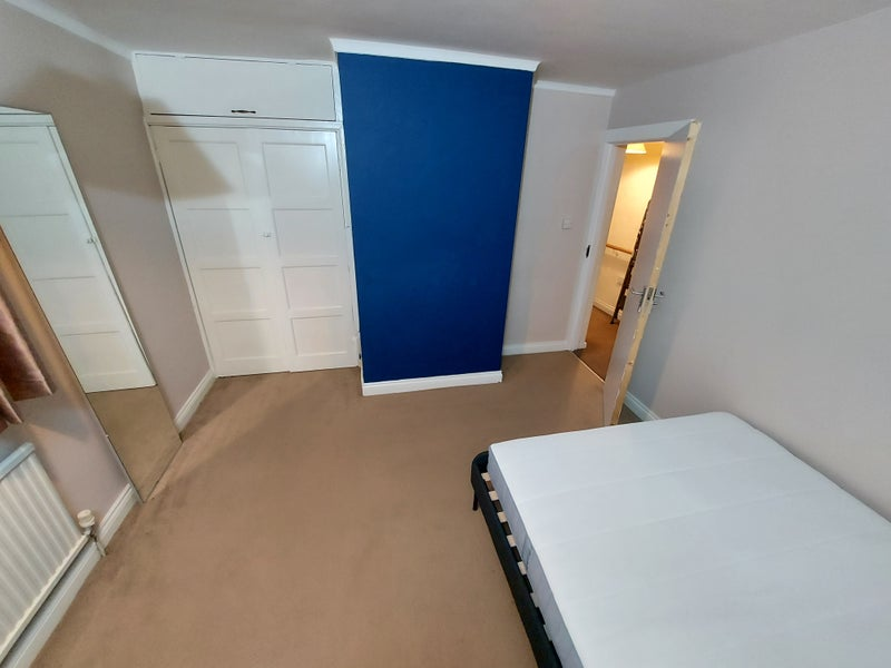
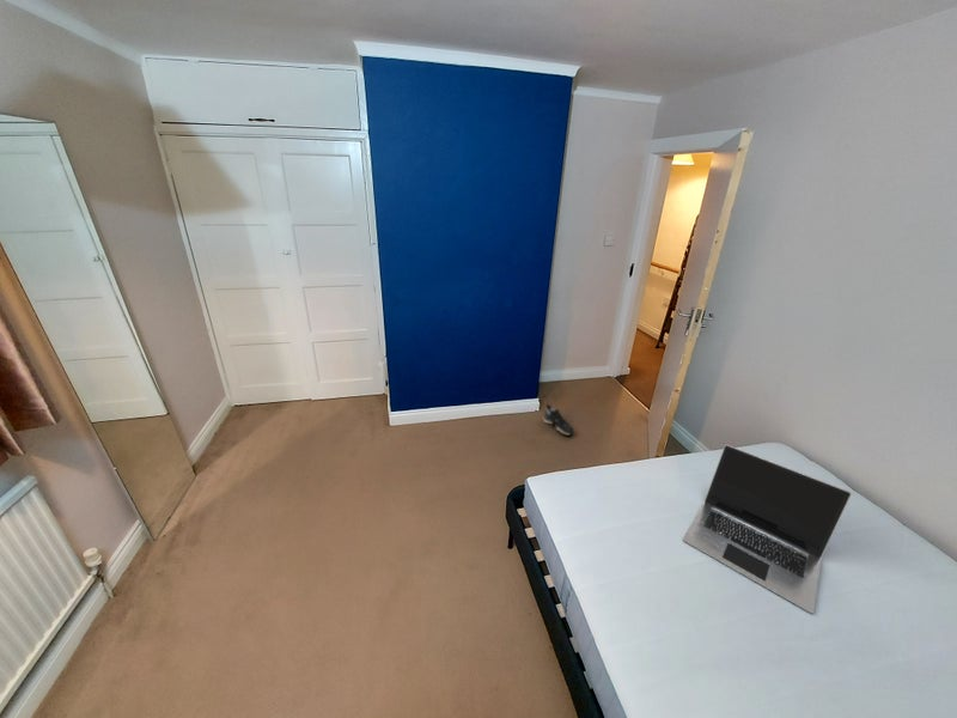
+ shoe [542,403,575,437]
+ laptop [682,444,853,614]
